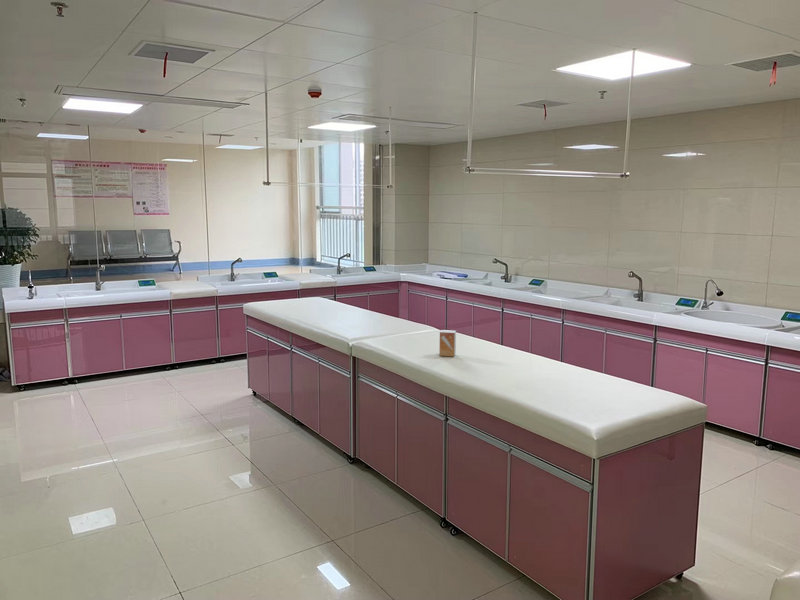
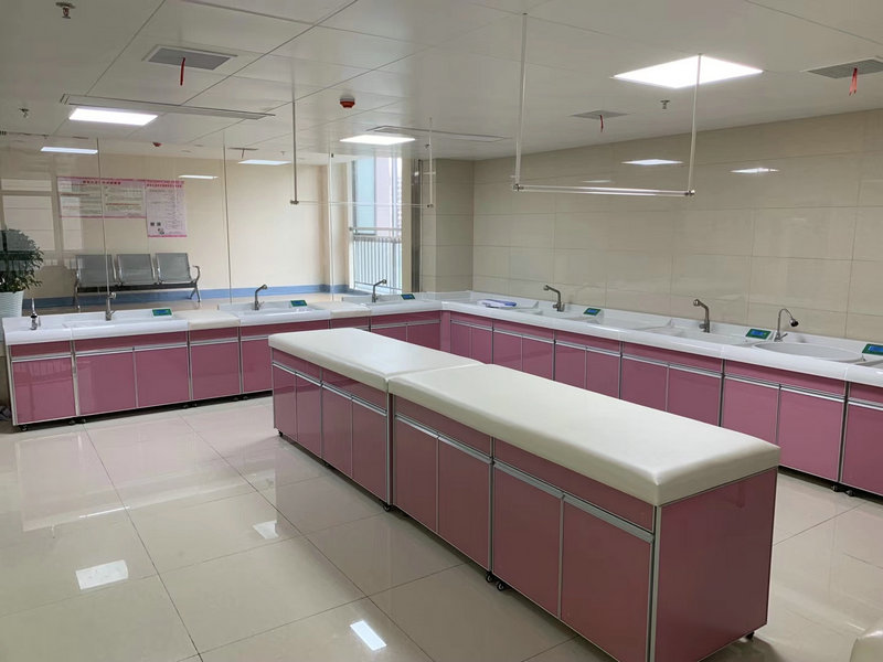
- small box [438,329,457,358]
